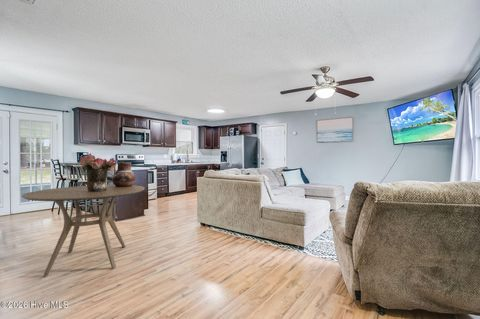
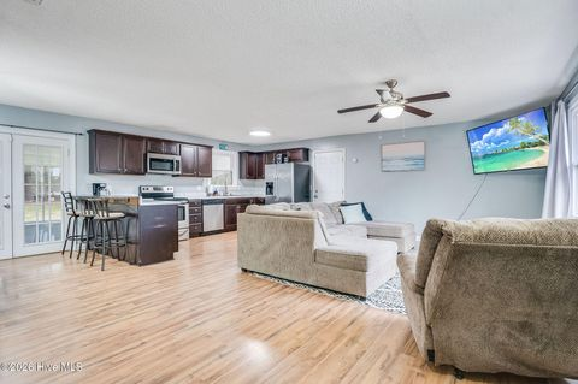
- bouquet [78,152,117,191]
- dining table [21,184,146,277]
- ceramic pot [111,161,136,187]
